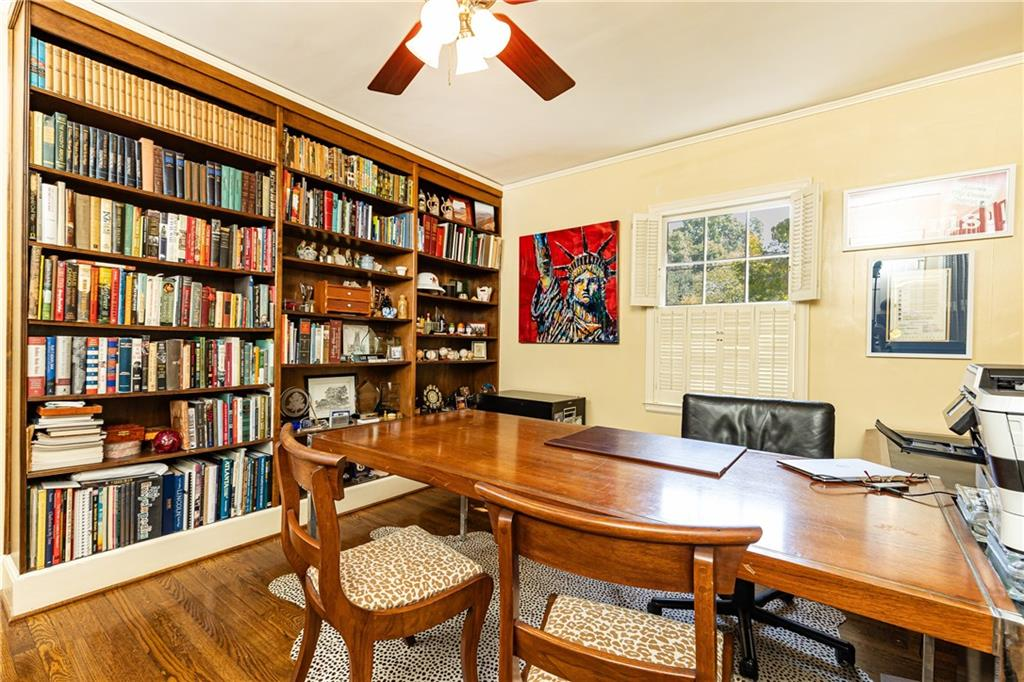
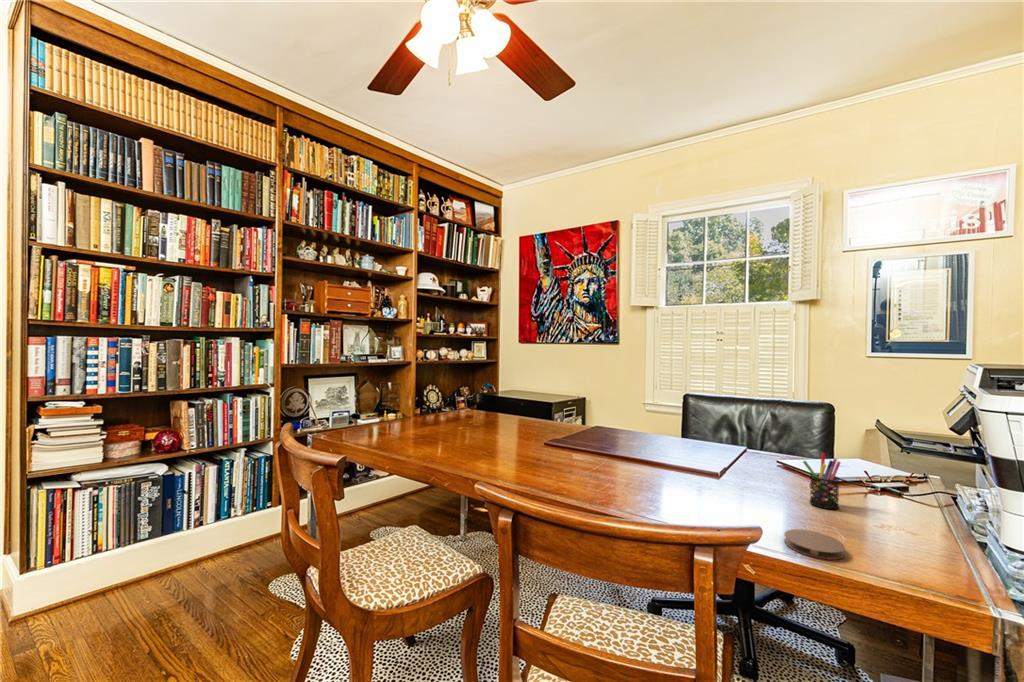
+ coaster [783,528,846,561]
+ pen holder [802,452,842,510]
